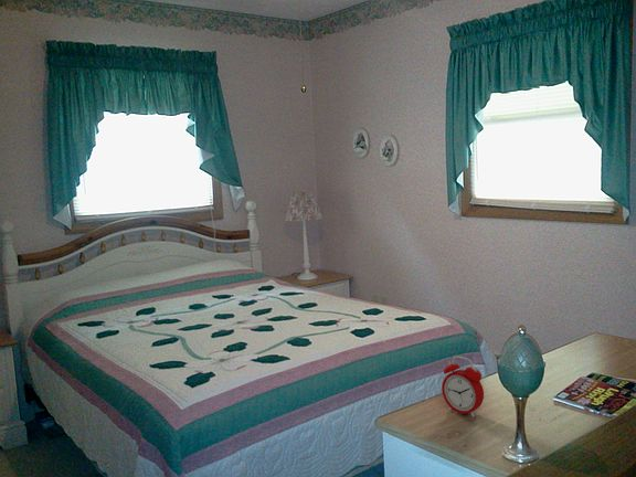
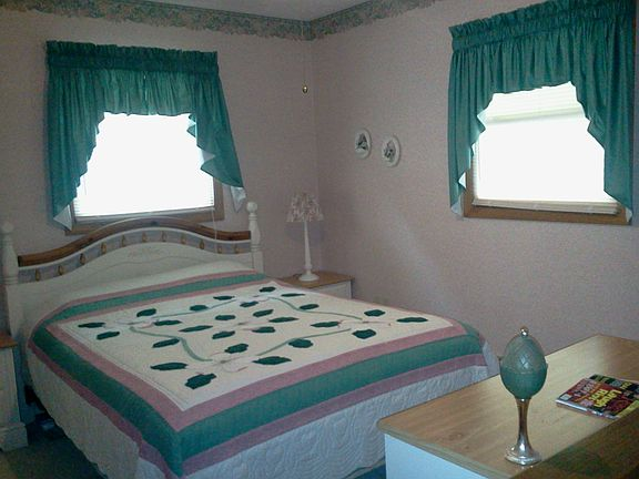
- alarm clock [441,356,485,417]
